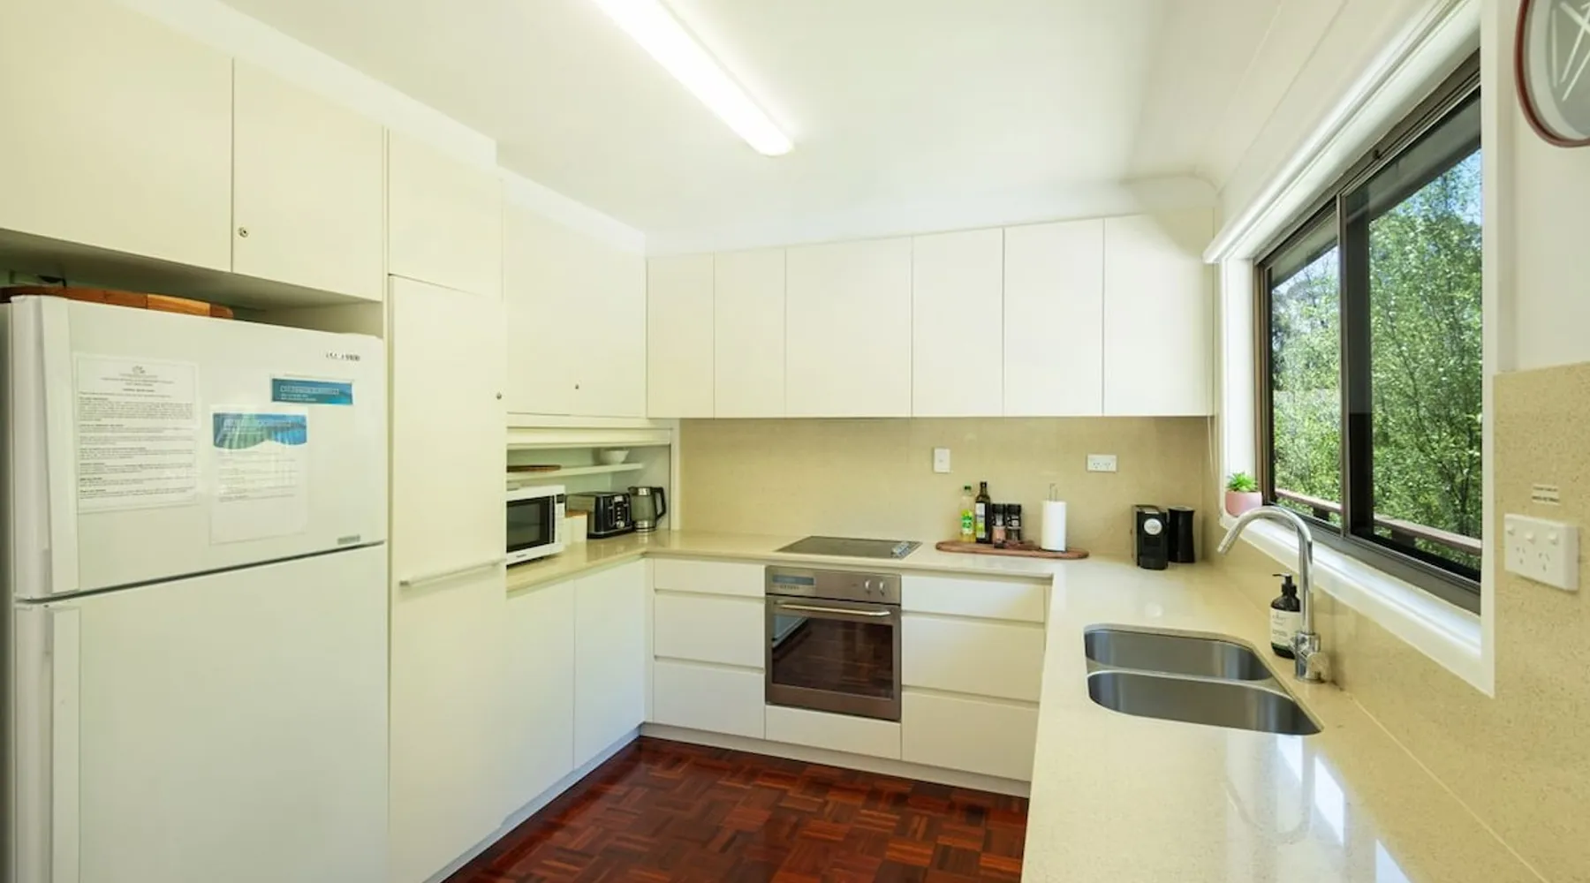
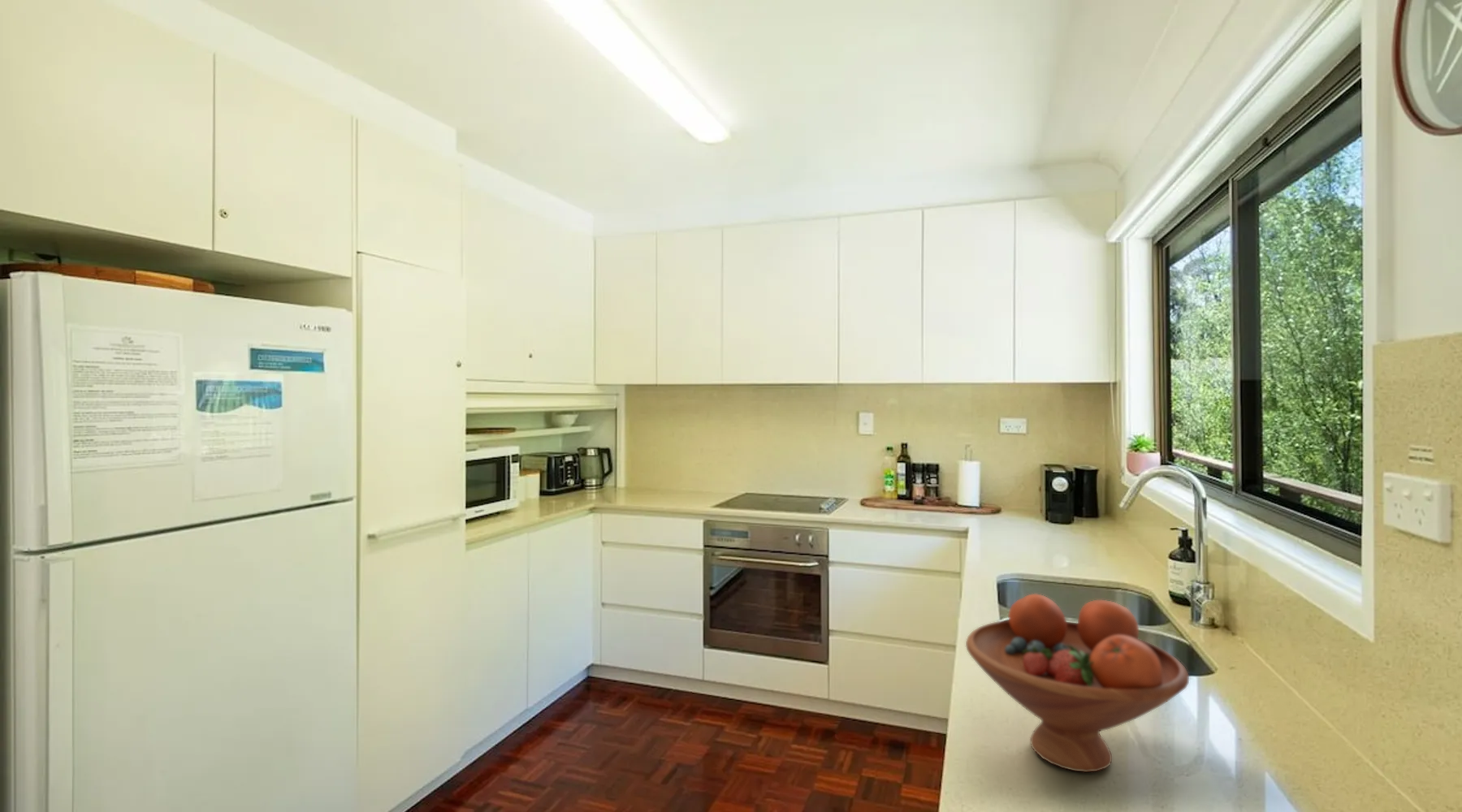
+ fruit bowl [965,594,1190,773]
